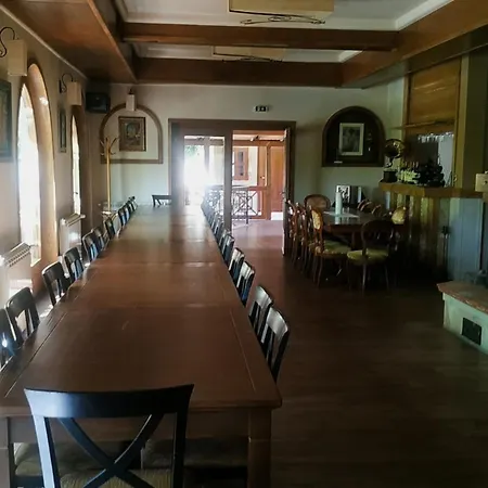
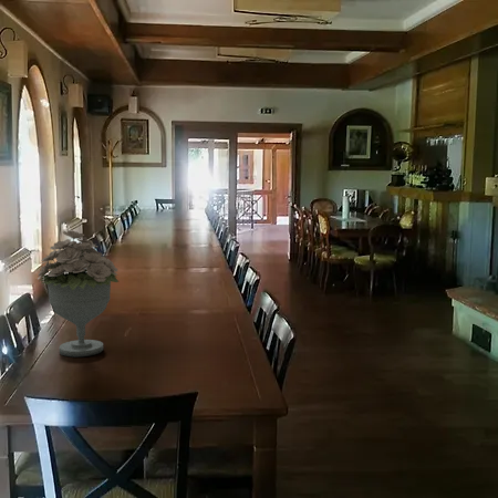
+ bouquet [37,229,120,357]
